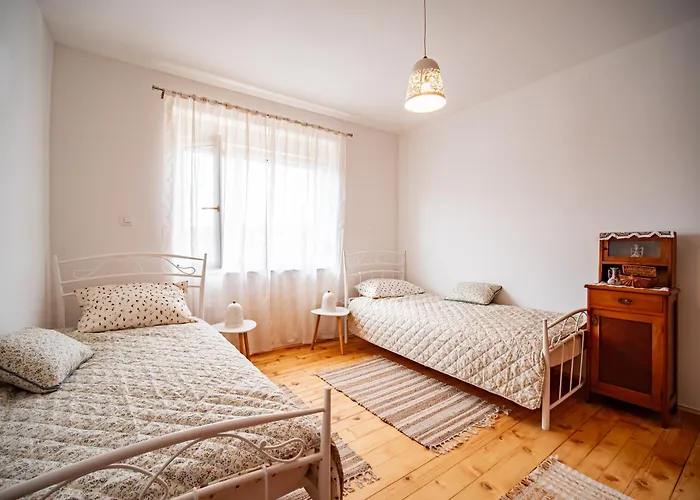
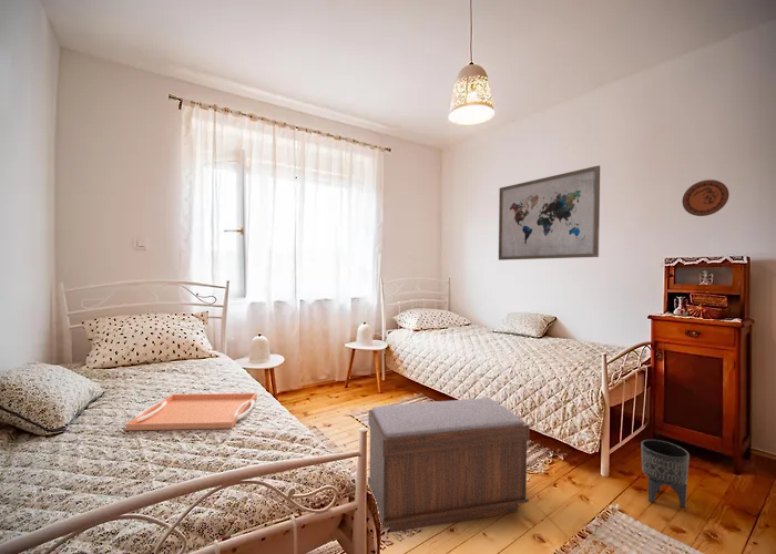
+ serving tray [124,392,258,431]
+ wall art [498,165,601,261]
+ planter [640,439,691,509]
+ bench [367,397,531,533]
+ decorative plate [681,178,731,217]
